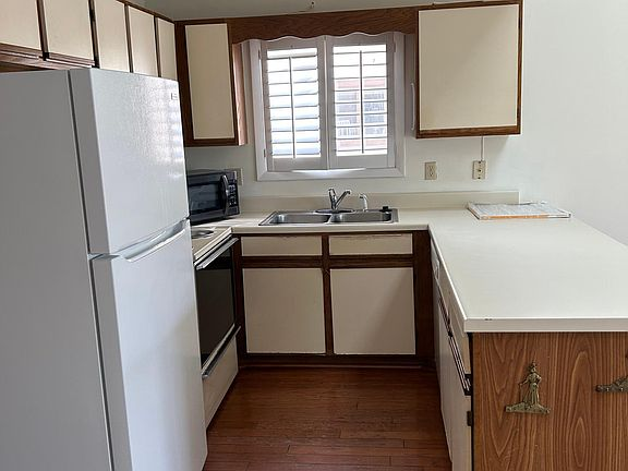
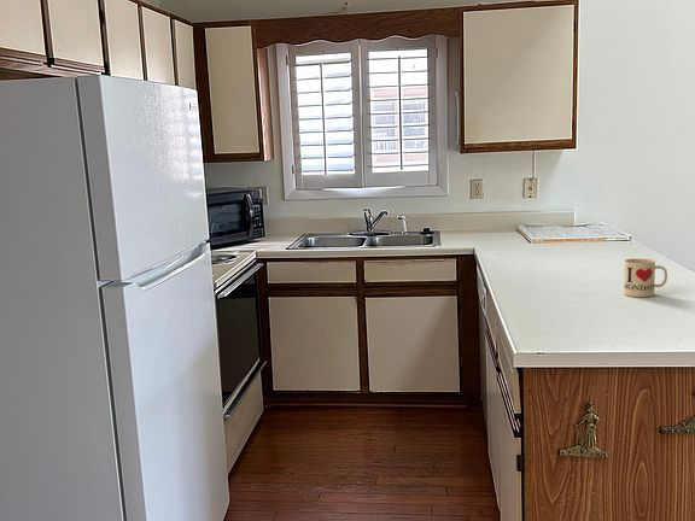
+ mug [623,258,668,298]
